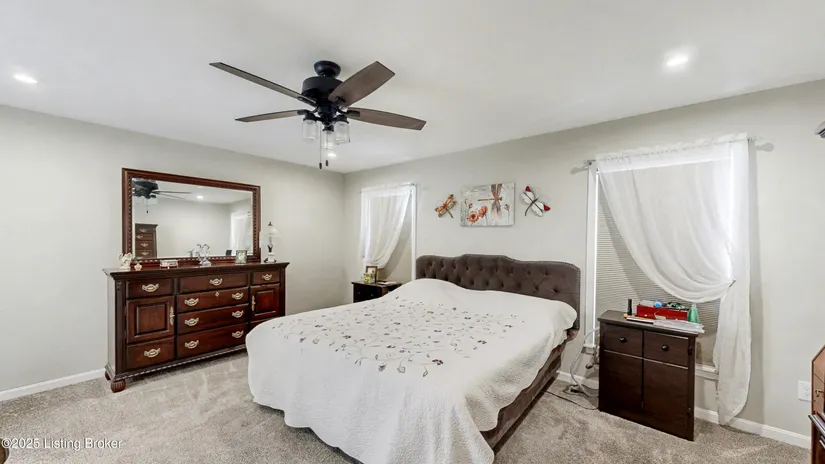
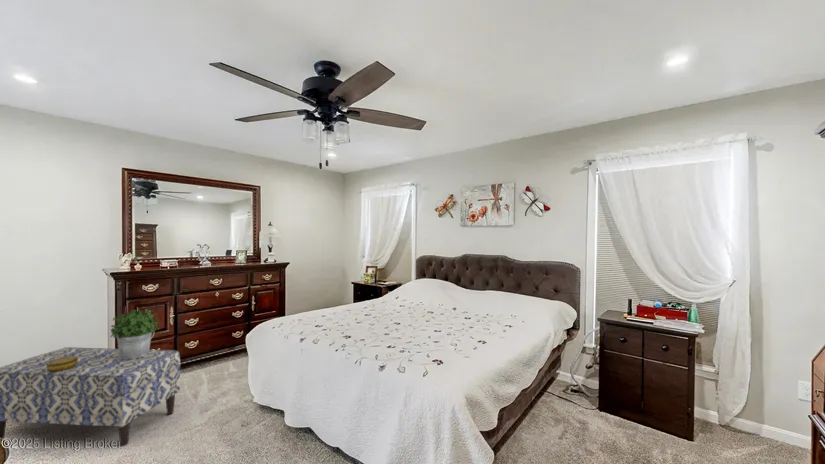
+ decorative box [46,356,78,372]
+ potted plant [109,308,161,360]
+ bench [0,346,181,447]
